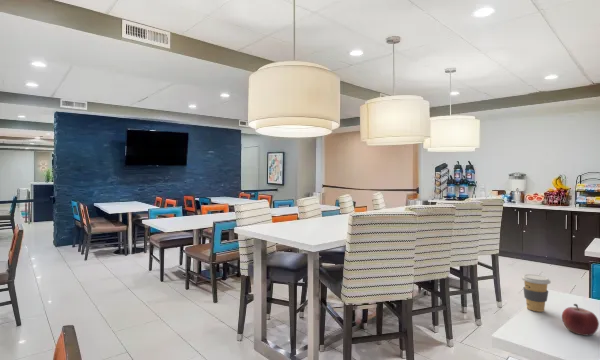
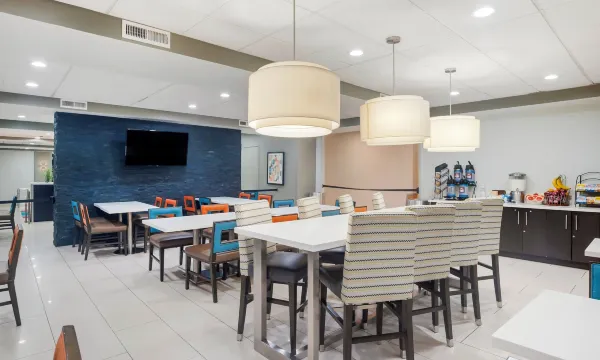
- coffee cup [521,273,552,313]
- fruit [561,303,600,336]
